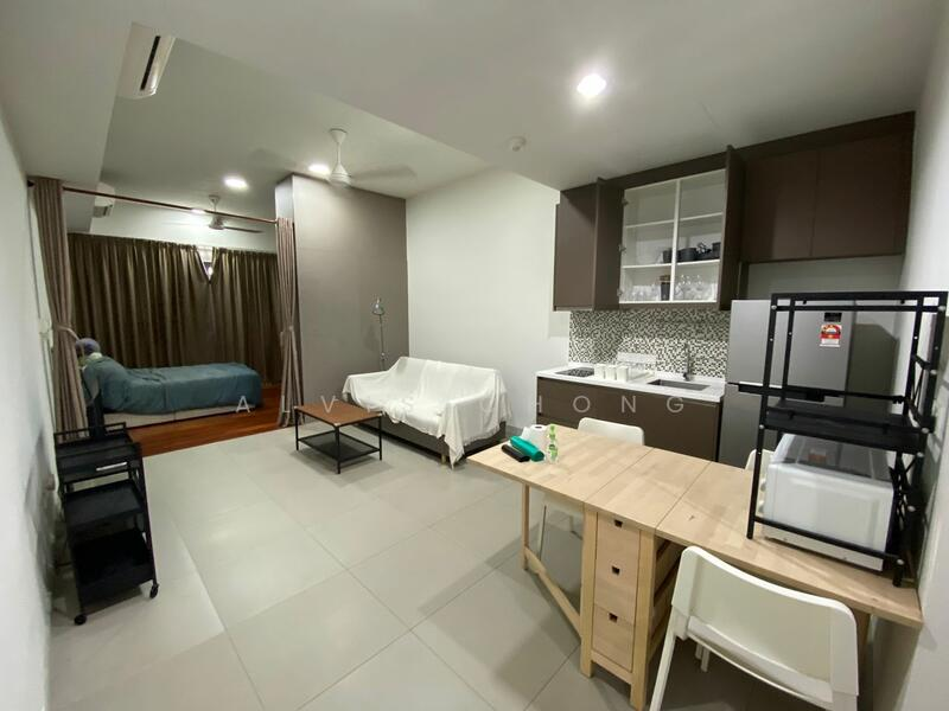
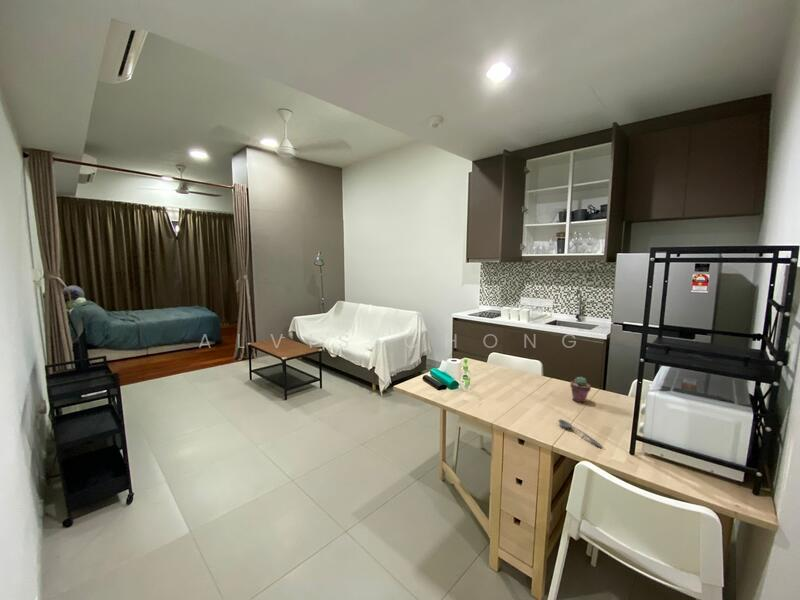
+ potted succulent [569,376,592,403]
+ soupspoon [558,419,602,448]
